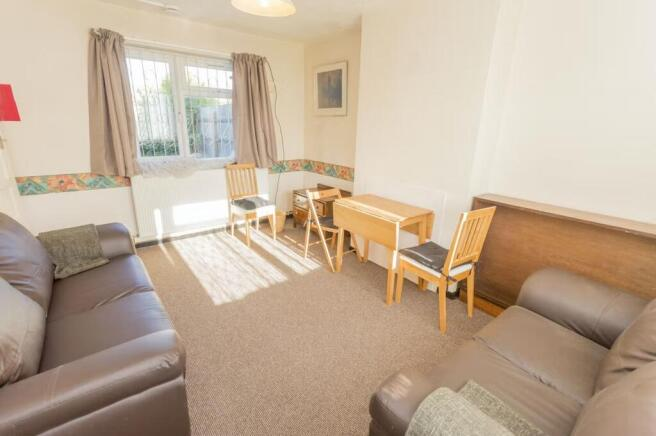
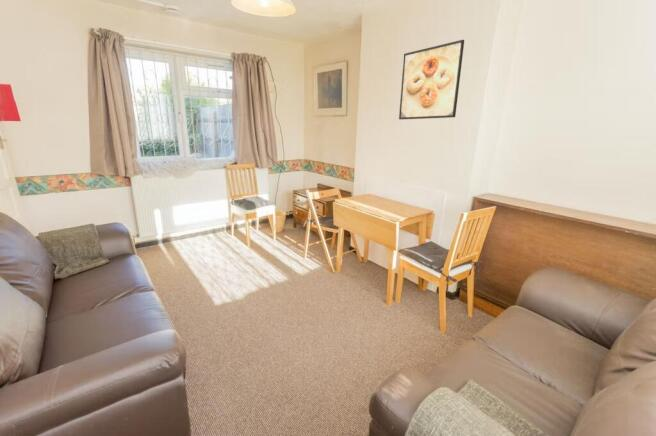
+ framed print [398,39,465,120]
